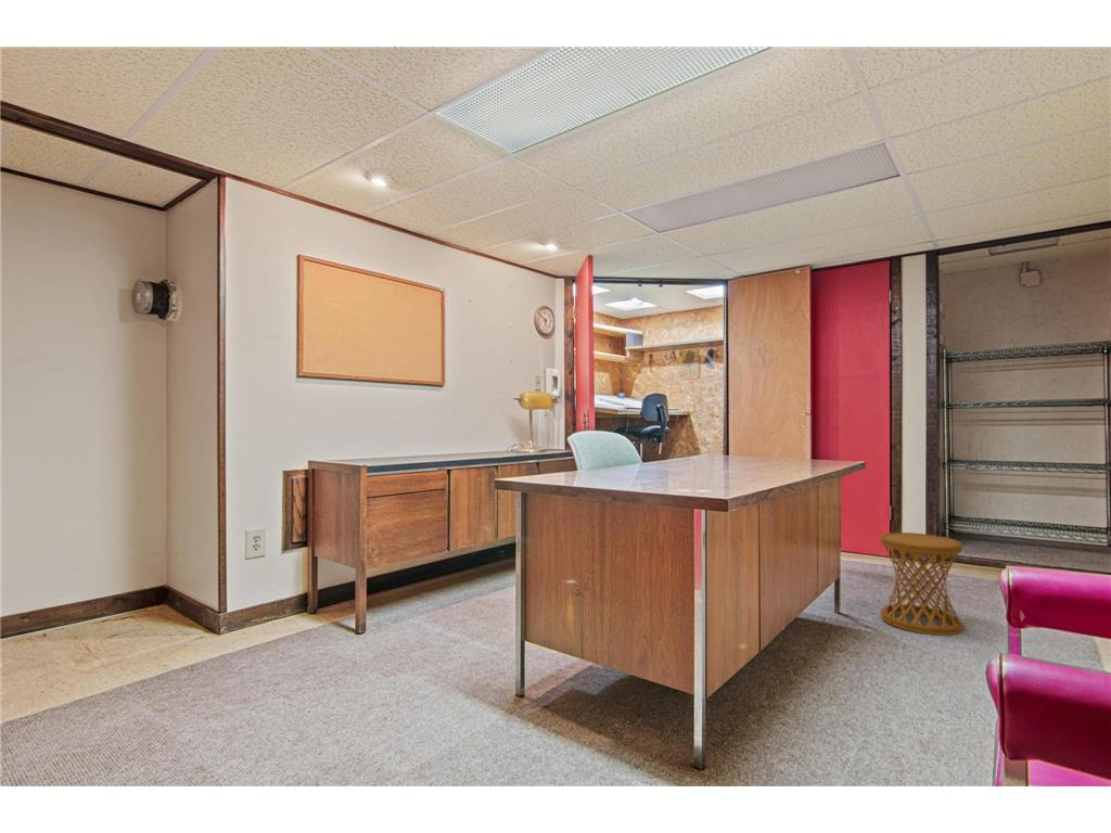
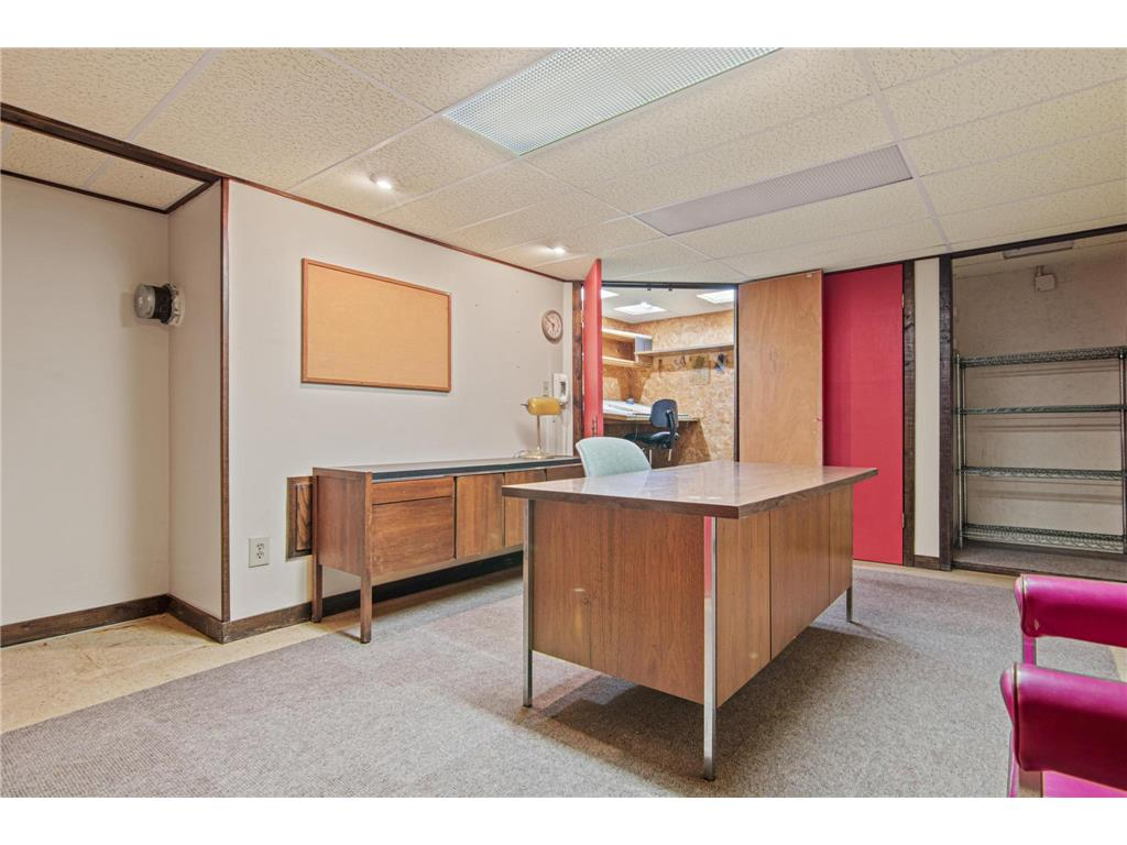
- side table [880,531,965,637]
